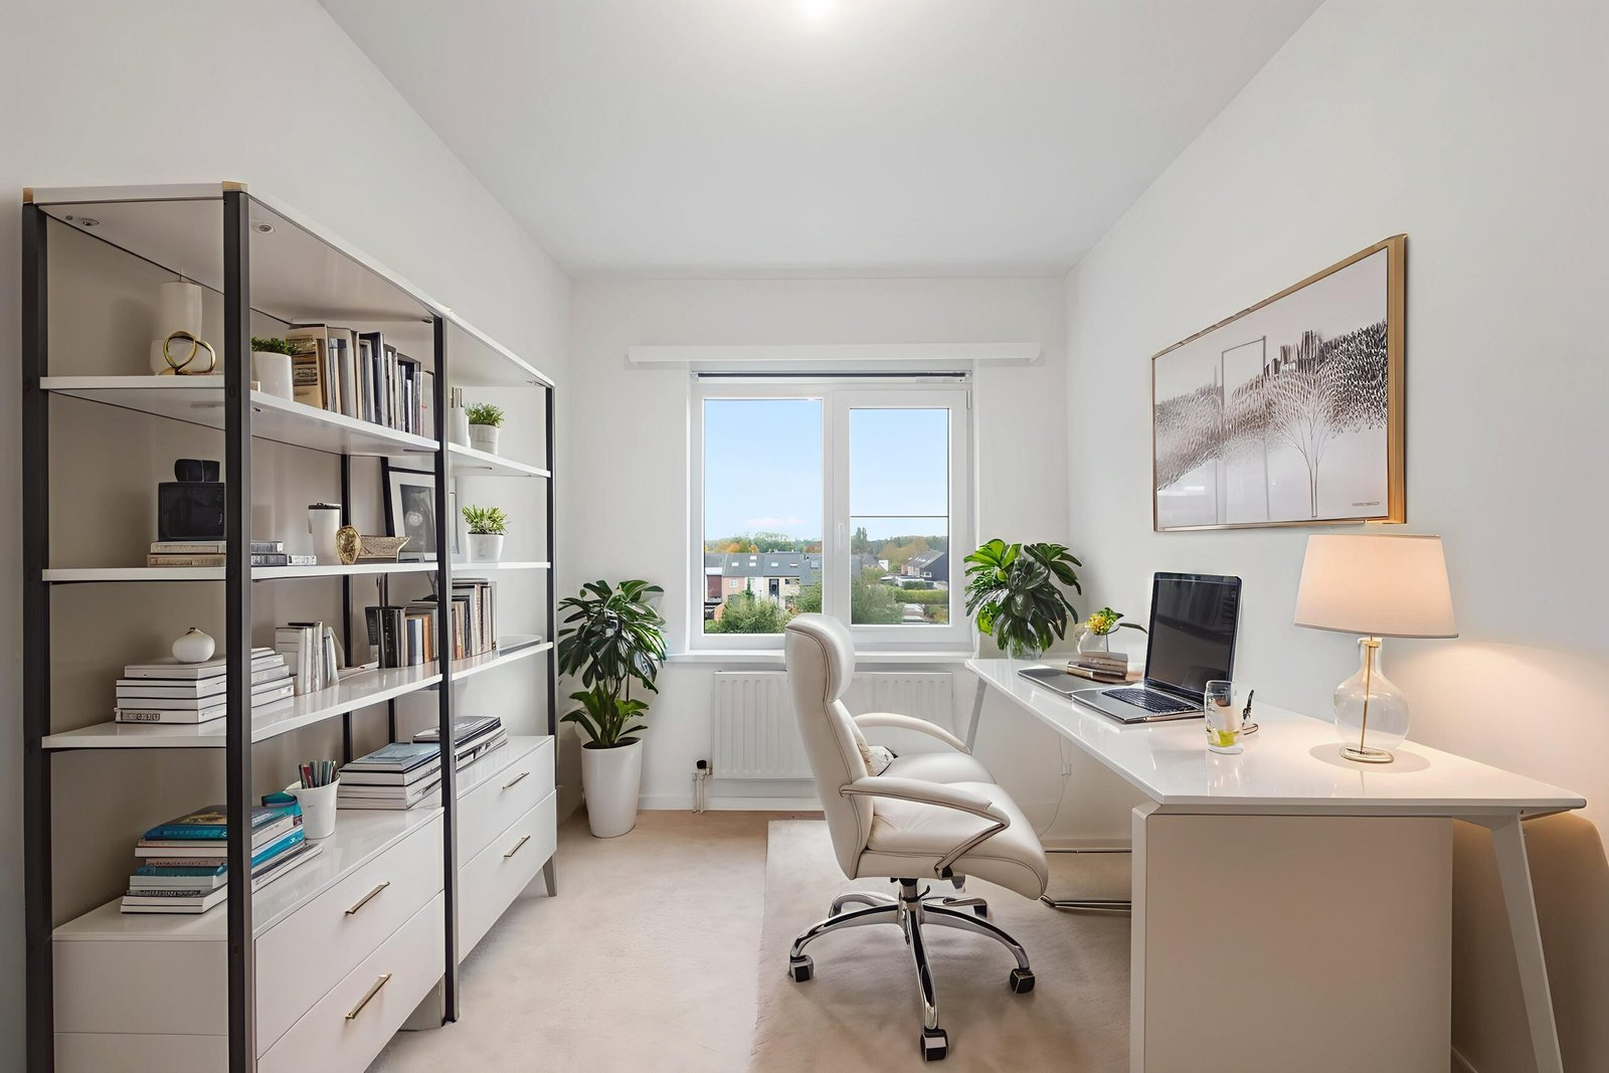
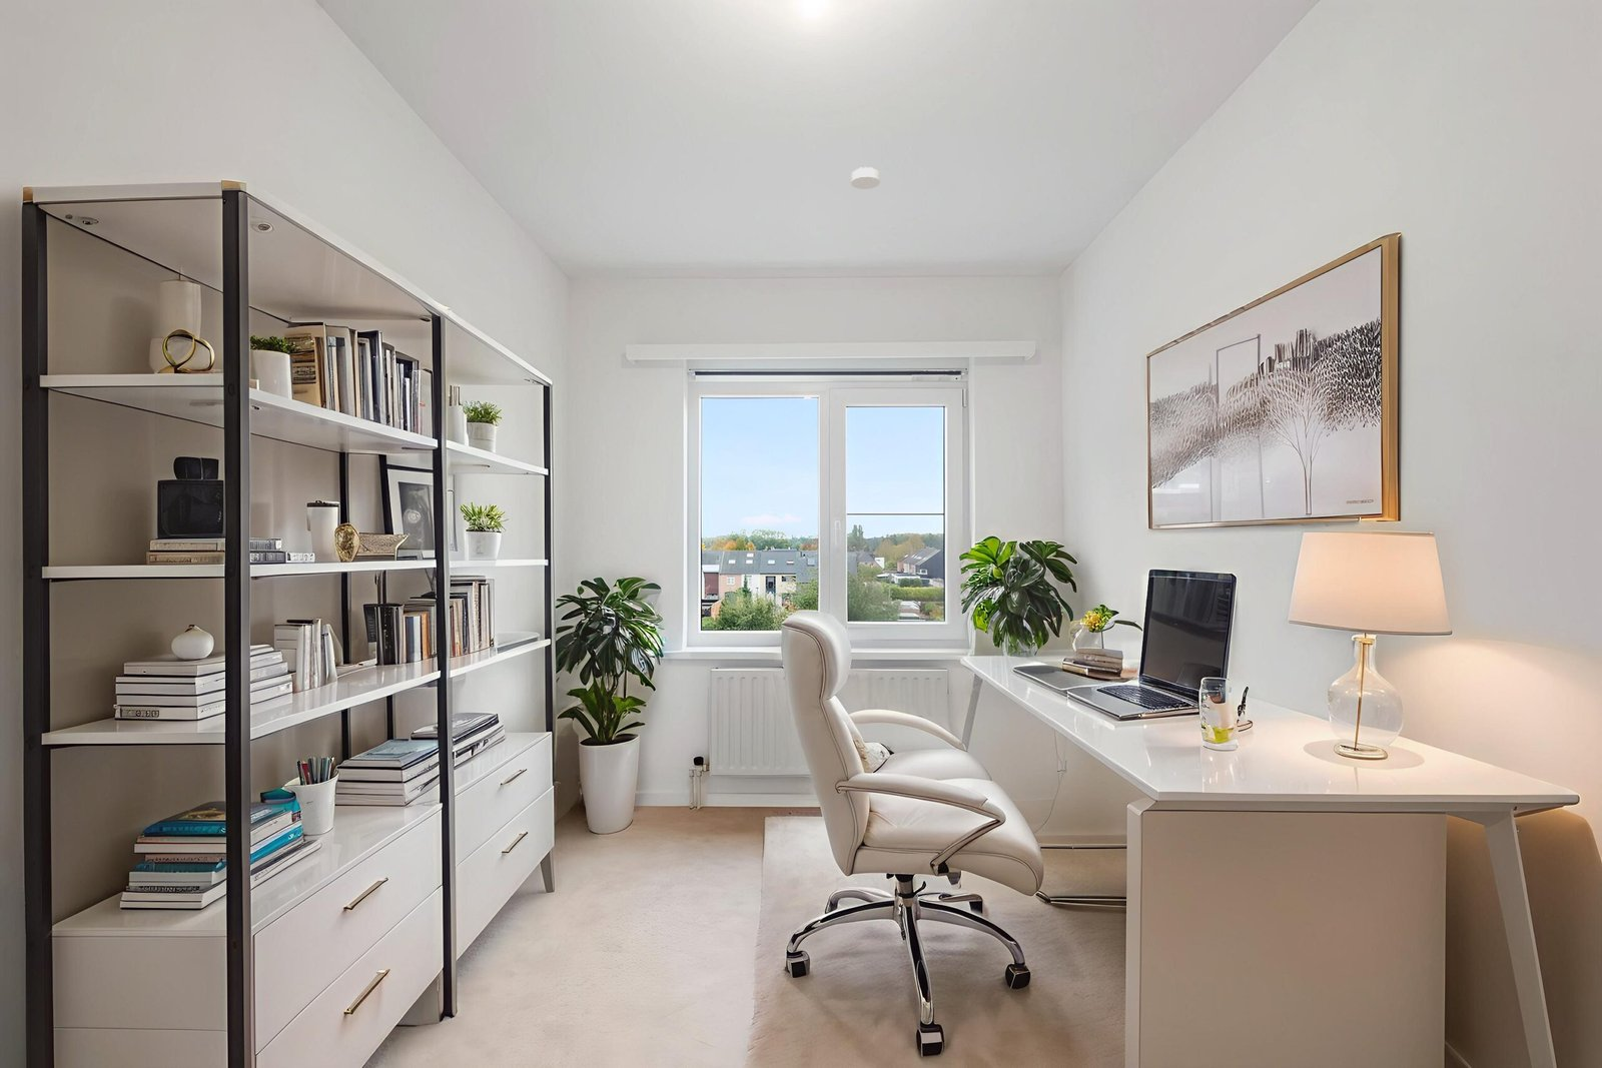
+ smoke detector [850,166,881,191]
